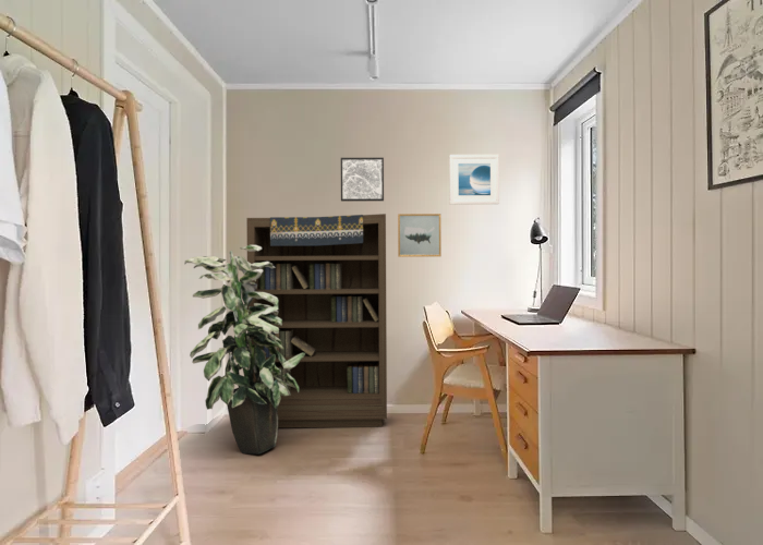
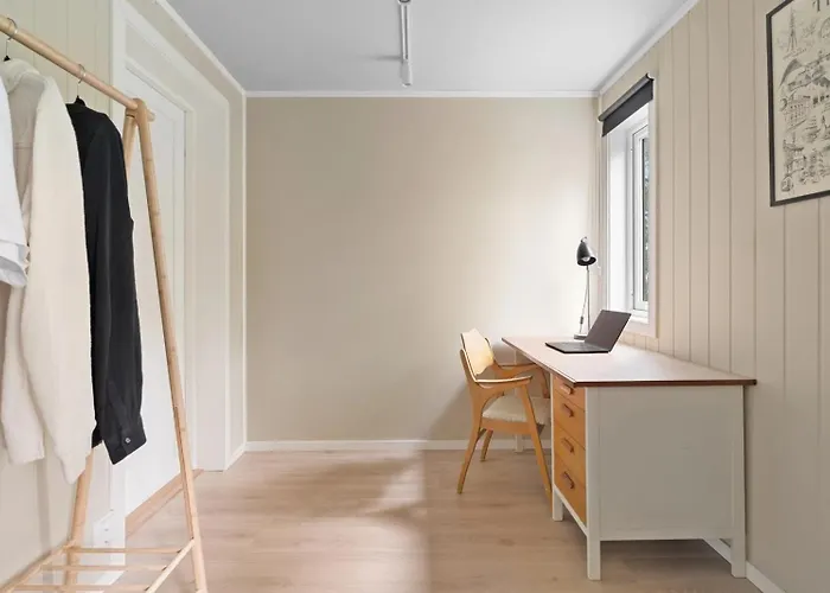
- bookcase [245,213,388,428]
- wall art [340,157,385,203]
- indoor plant [183,245,305,456]
- wall art [397,213,443,258]
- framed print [448,154,500,205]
